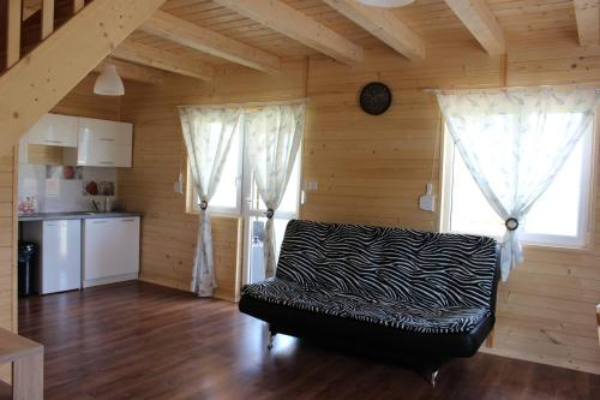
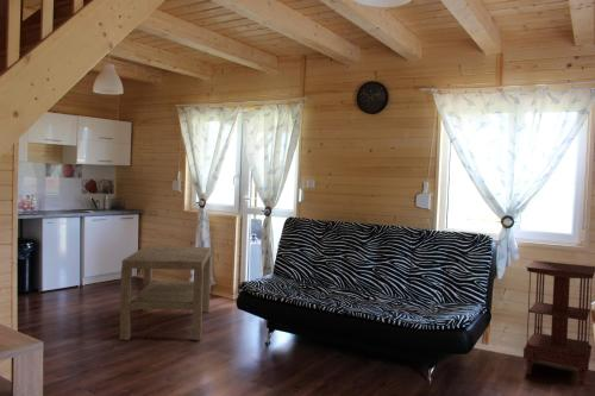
+ side table [522,259,595,388]
+ coffee table [119,245,212,341]
